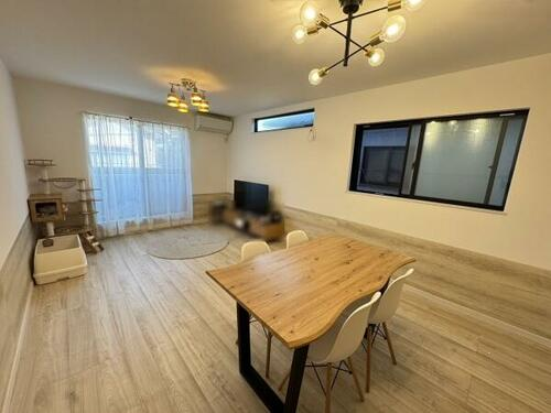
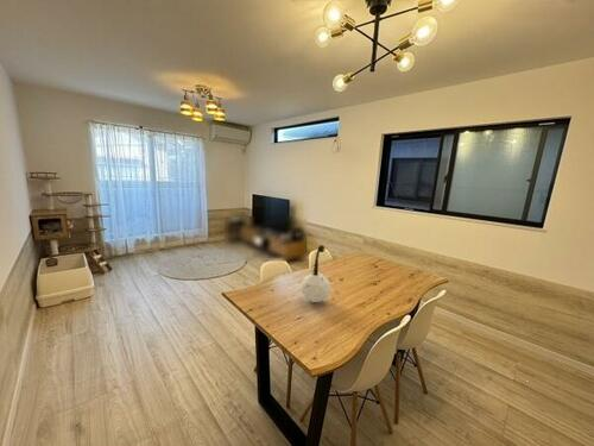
+ plant [301,244,335,303]
